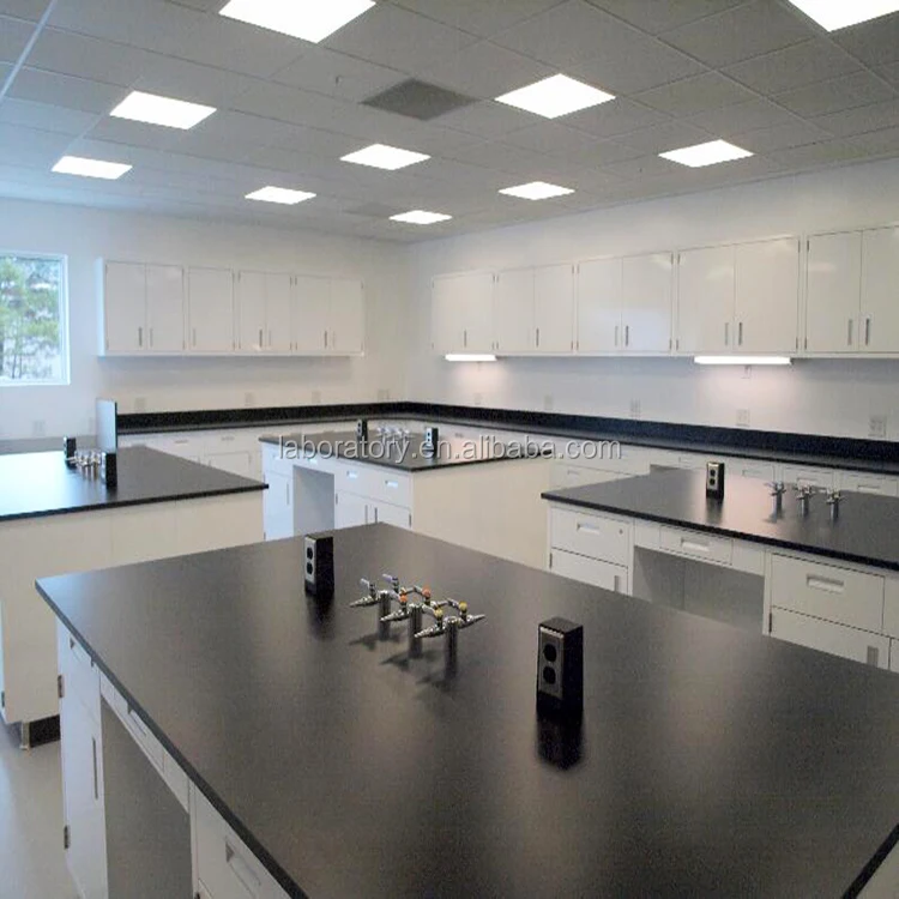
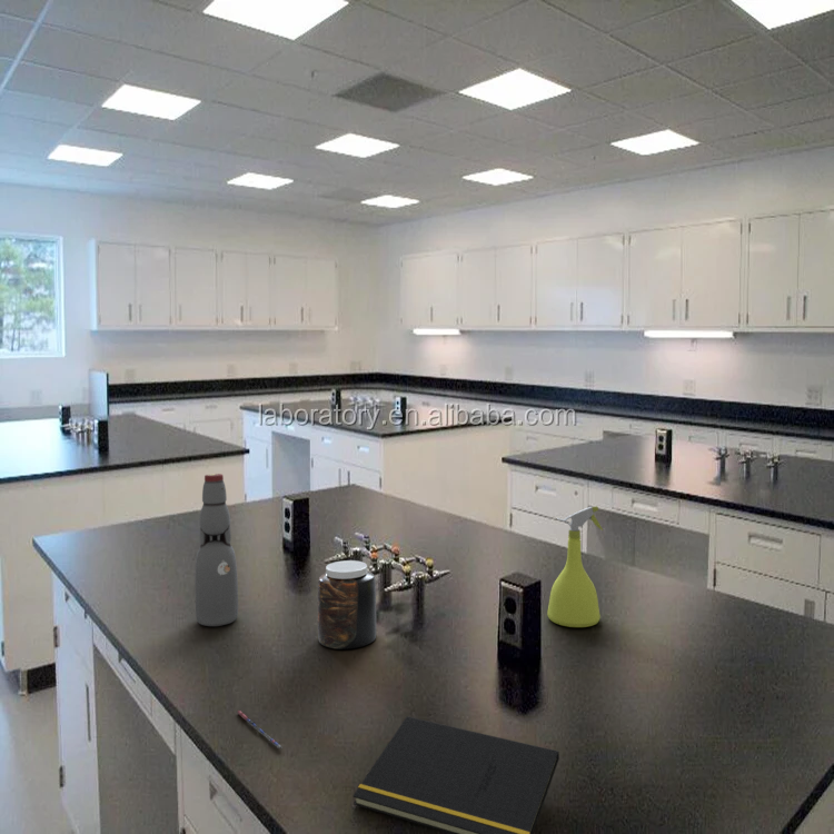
+ pen [236,709,282,749]
+ notepad [353,715,560,834]
+ bottle [195,473,239,627]
+ spray bottle [546,505,604,628]
+ jar [317,559,377,651]
